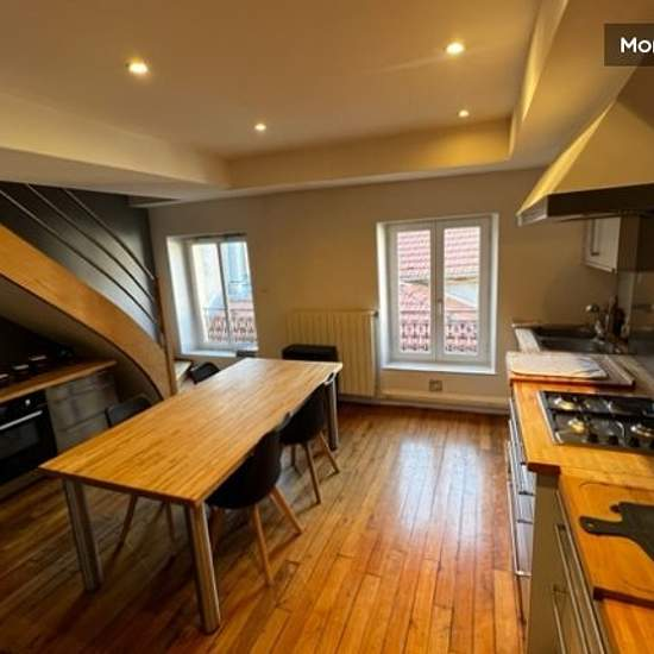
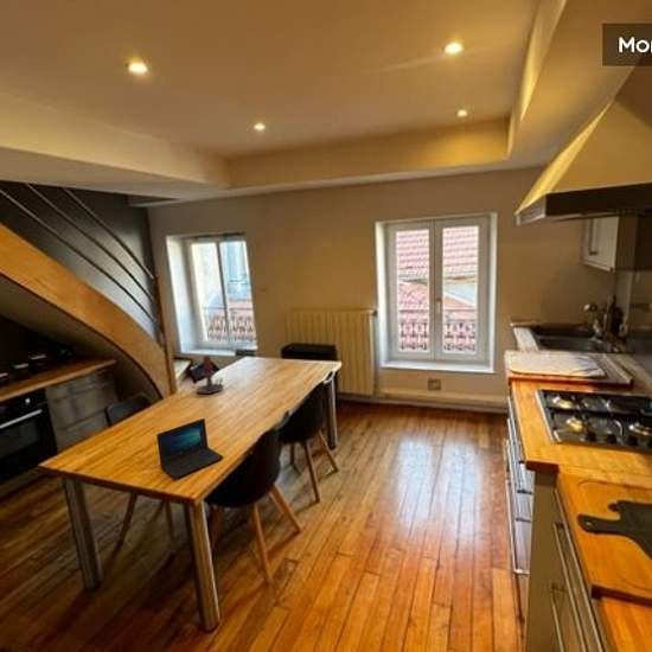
+ laptop [155,417,225,479]
+ candle holder [196,354,224,395]
